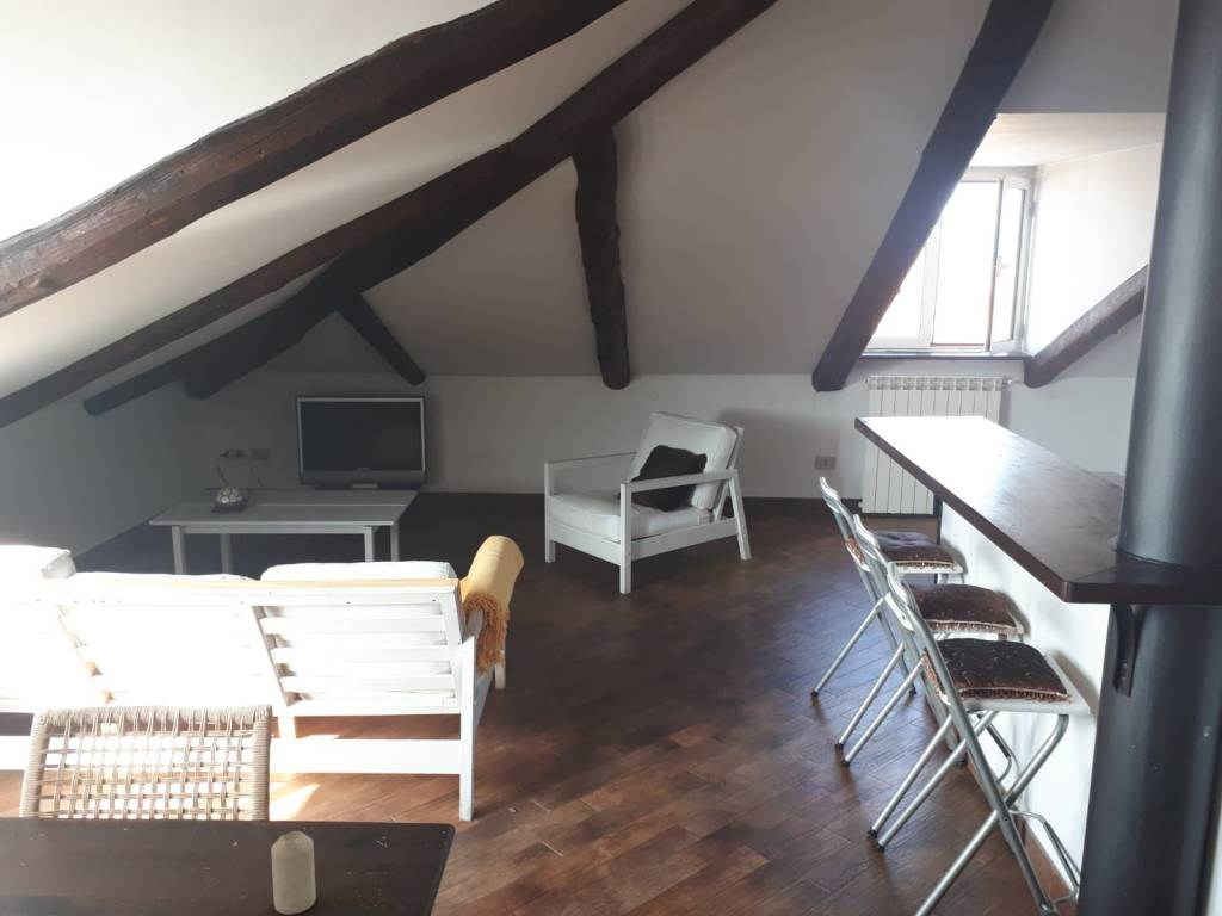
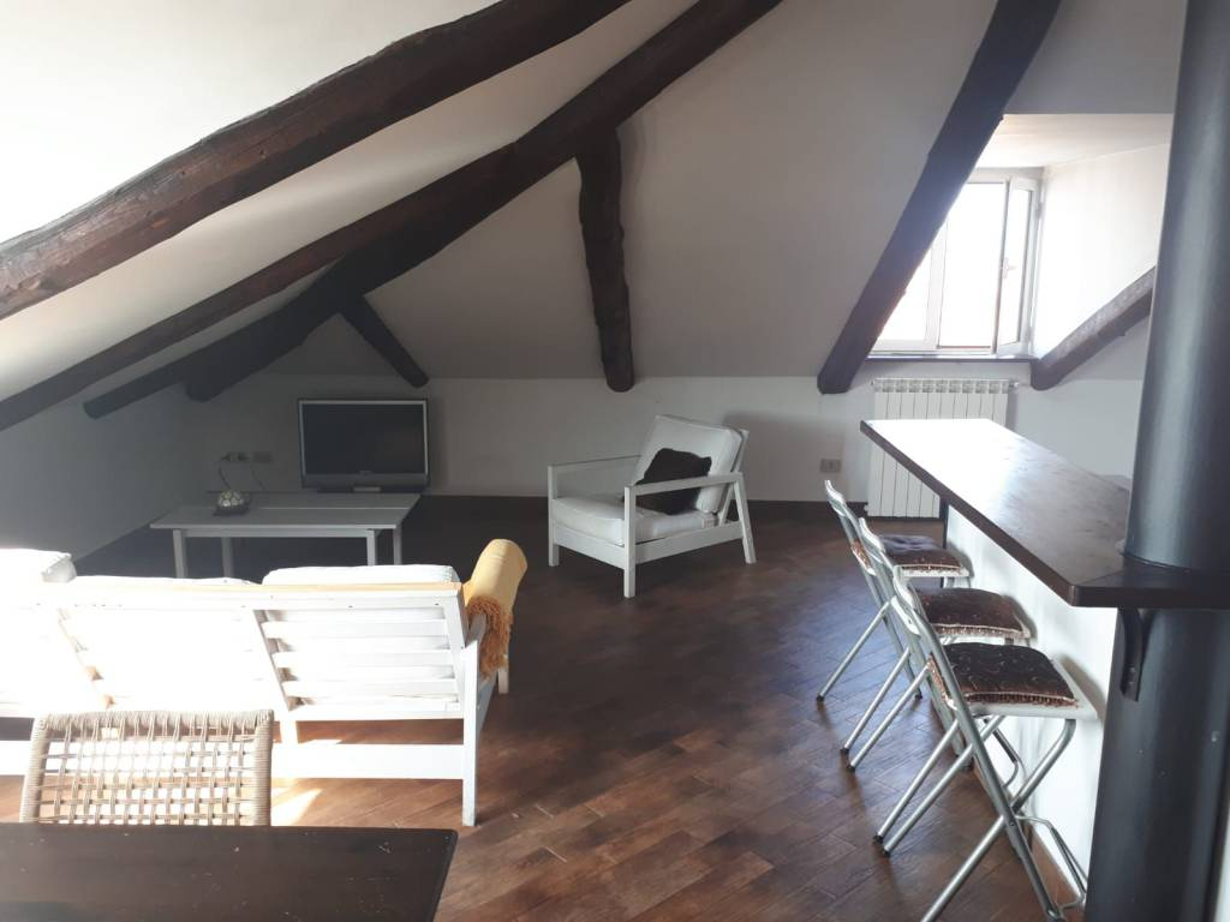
- candle [270,830,317,916]
